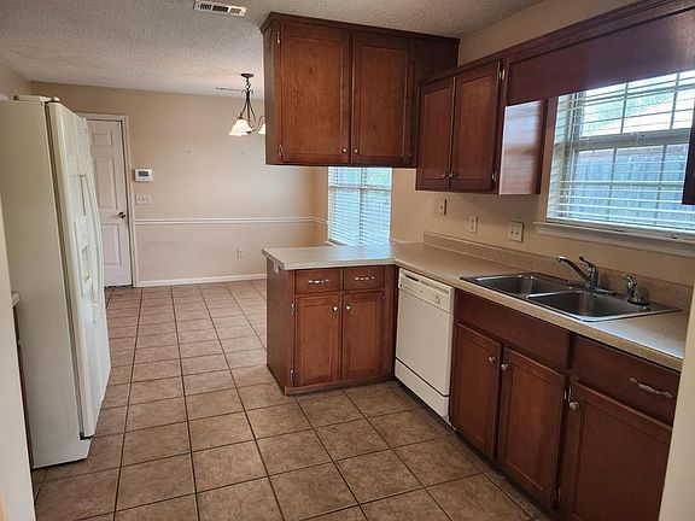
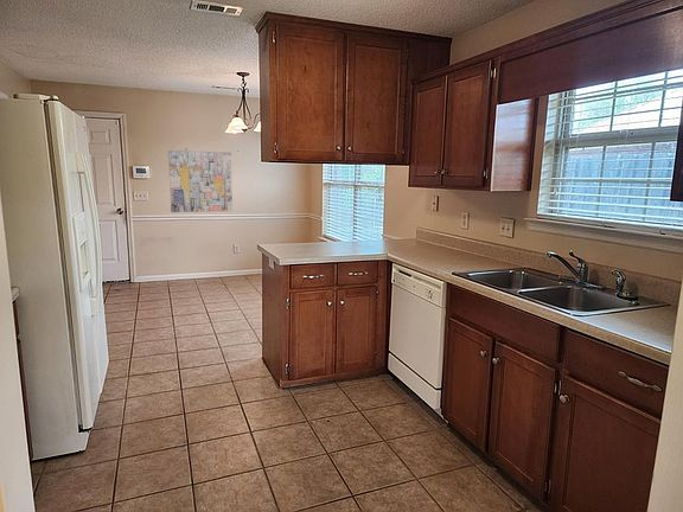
+ wall art [167,149,234,213]
